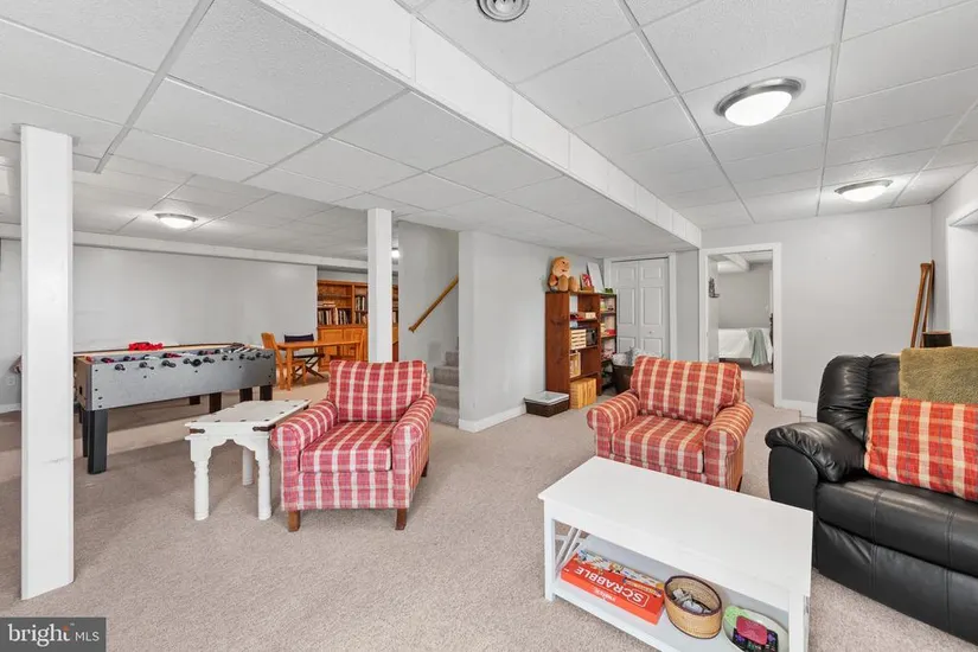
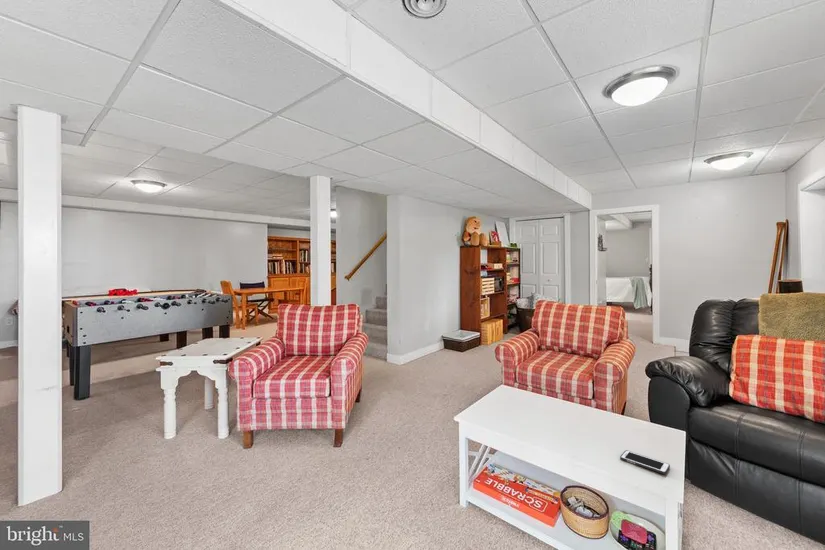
+ cell phone [619,449,671,475]
